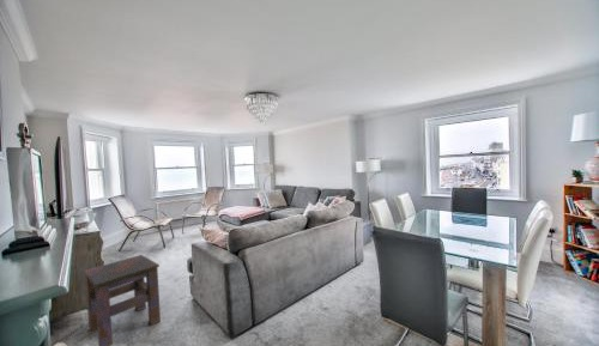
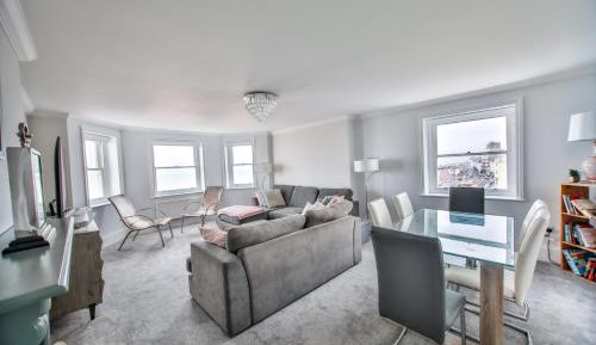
- side table [83,254,162,346]
